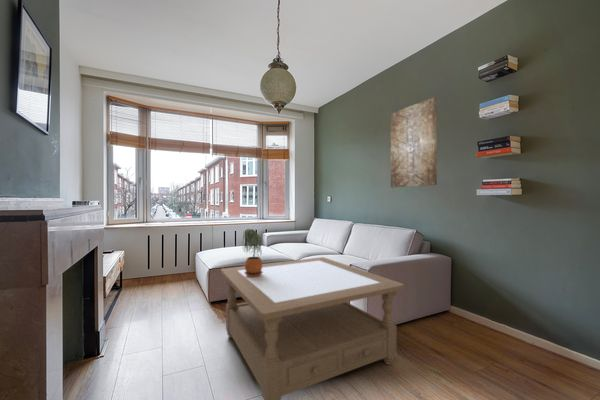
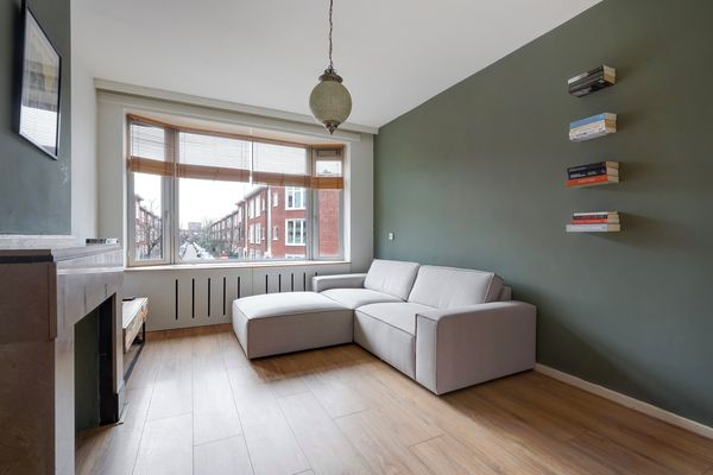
- potted plant [242,228,263,277]
- wall art [390,96,438,189]
- coffee table [220,256,405,400]
